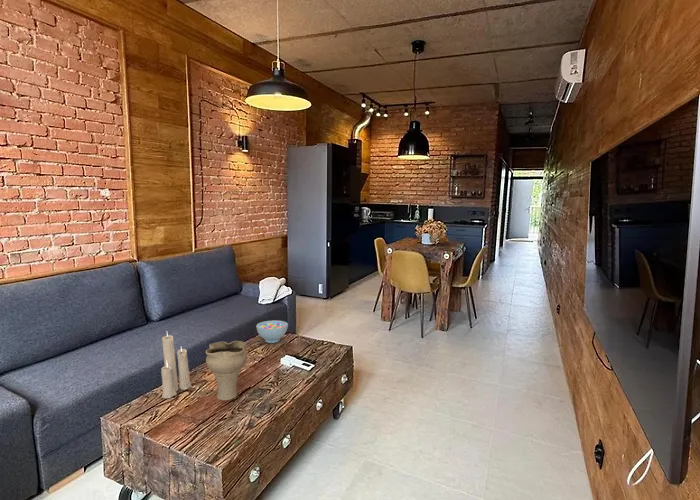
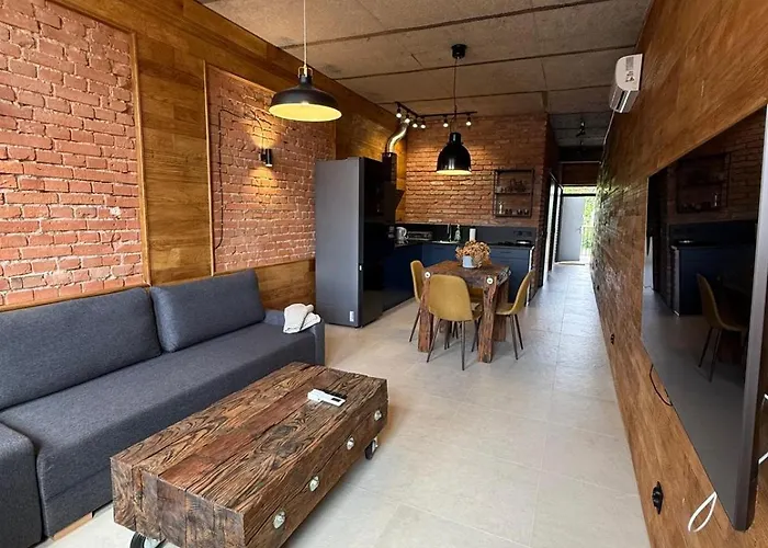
- vase [205,340,248,401]
- candle [160,332,193,399]
- bowl [255,319,289,344]
